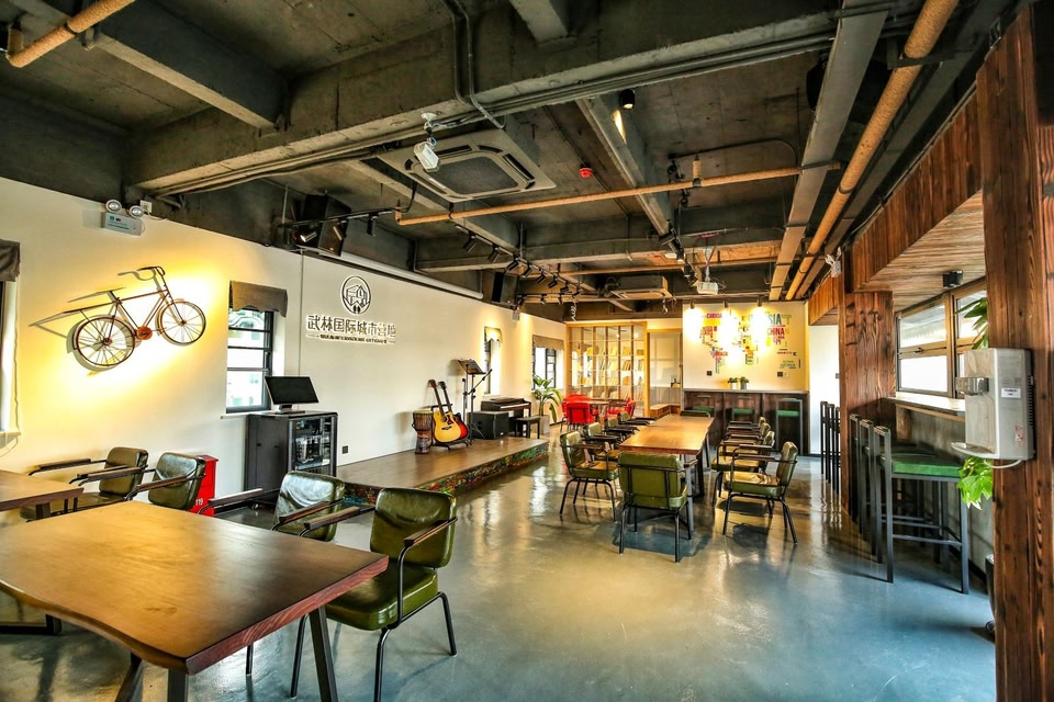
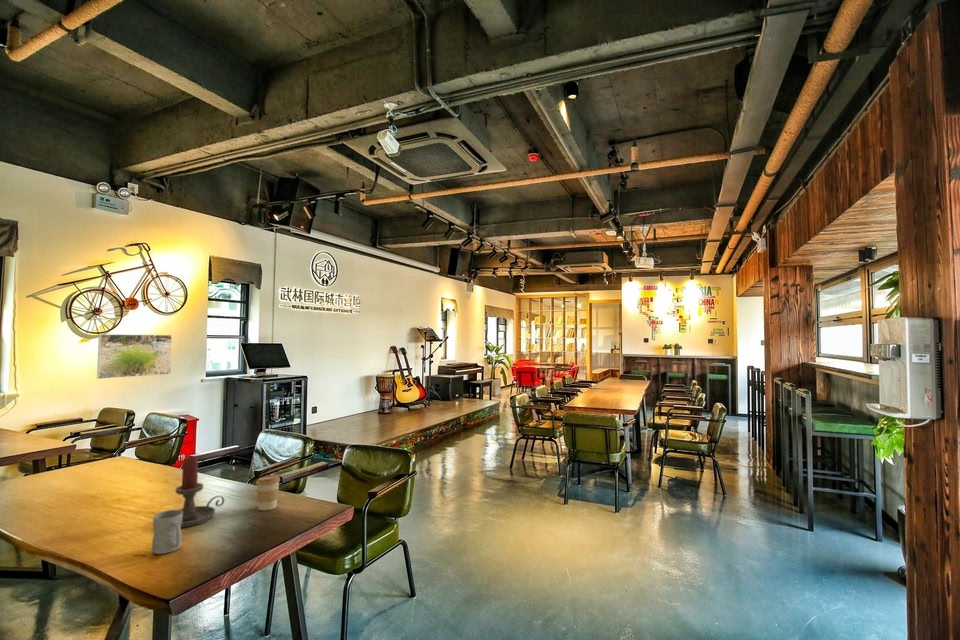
+ mug [151,509,183,555]
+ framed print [96,333,173,380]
+ coffee cup [255,474,281,511]
+ candle holder [175,455,226,528]
